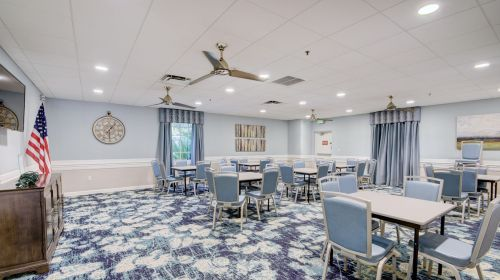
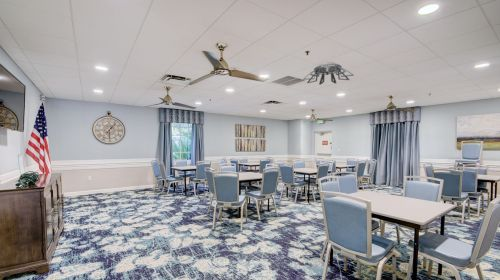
+ chandelier [302,61,355,86]
